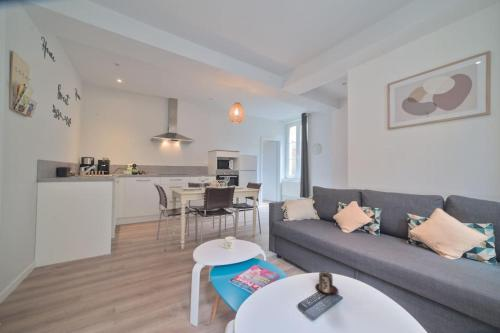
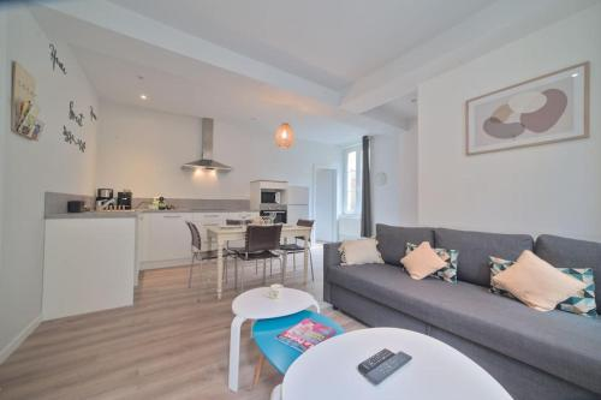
- mug [314,271,339,295]
